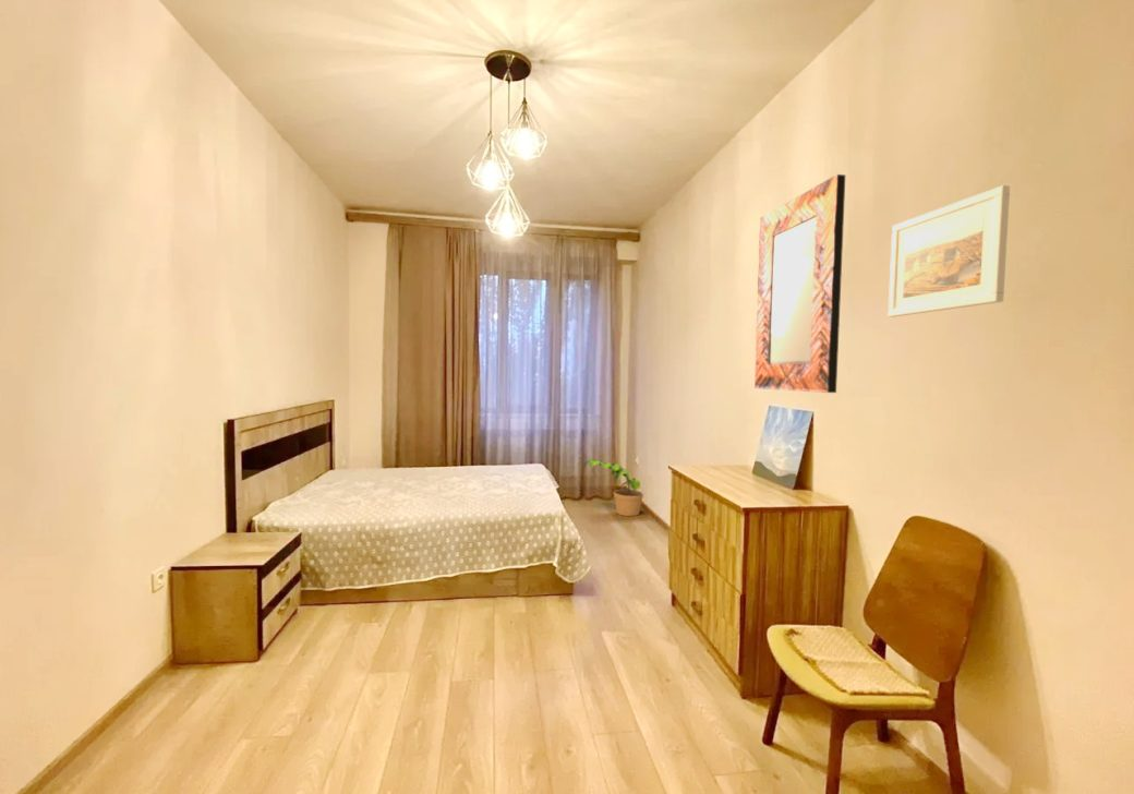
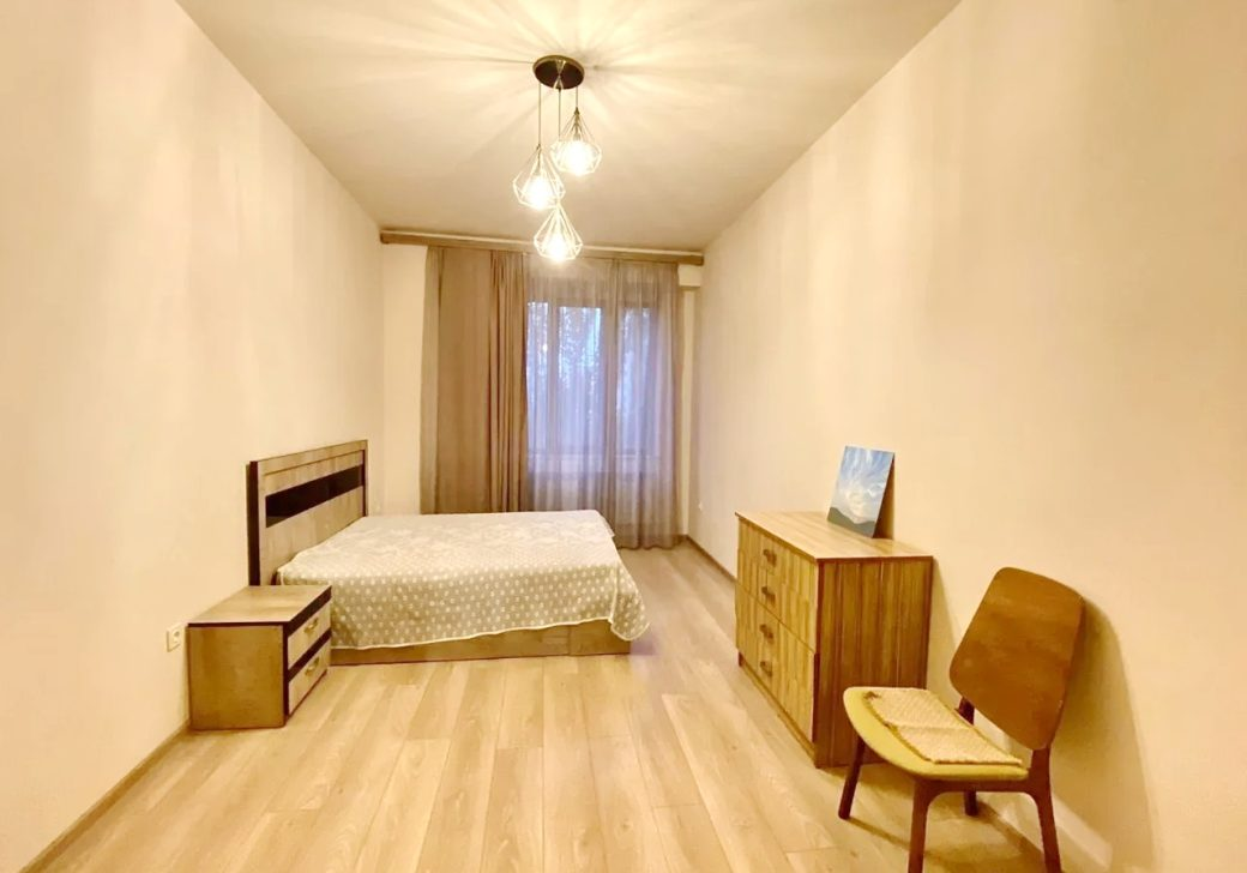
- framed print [888,184,1011,317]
- home mirror [753,173,846,394]
- potted plant [583,458,644,517]
